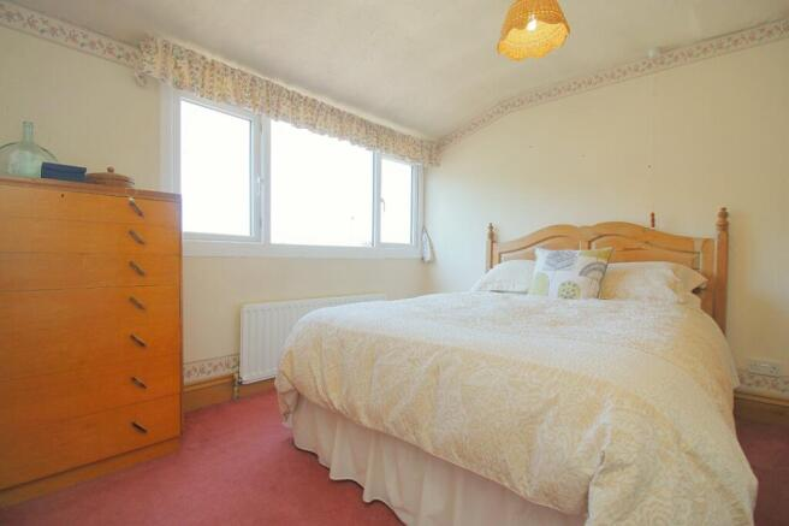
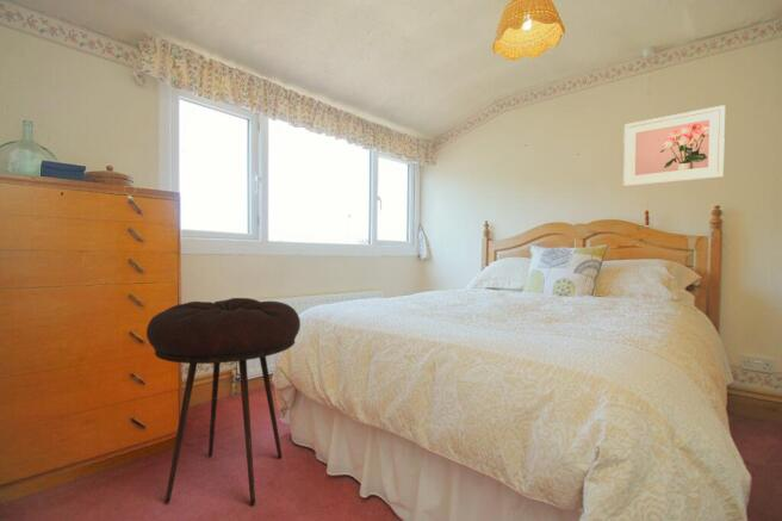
+ stool [145,297,302,507]
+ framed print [622,104,726,188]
